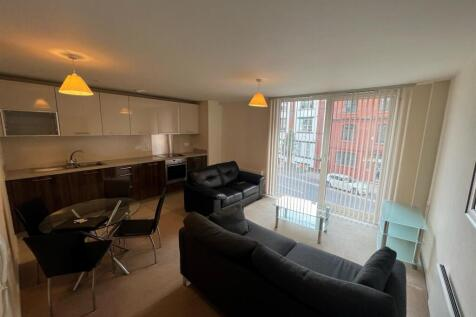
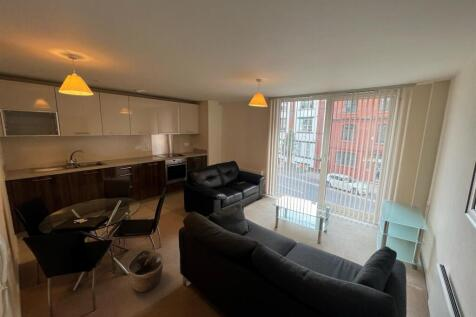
+ basket [127,249,165,293]
